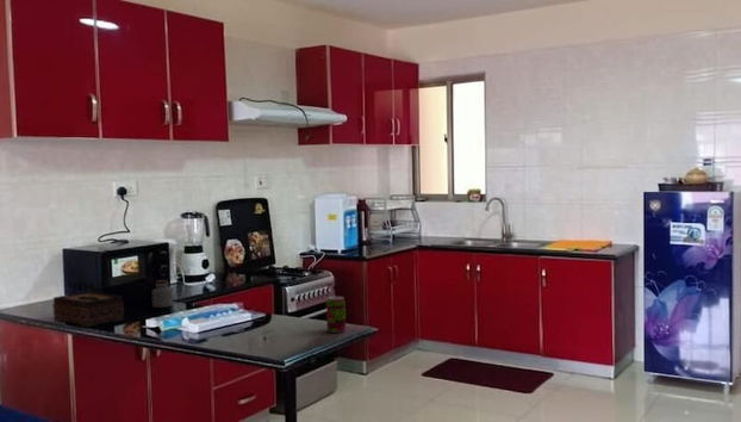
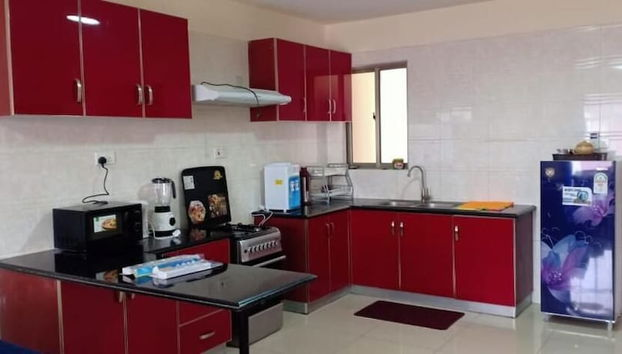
- jar [151,279,174,309]
- beverage can [325,296,347,334]
- tissue box [51,291,125,329]
